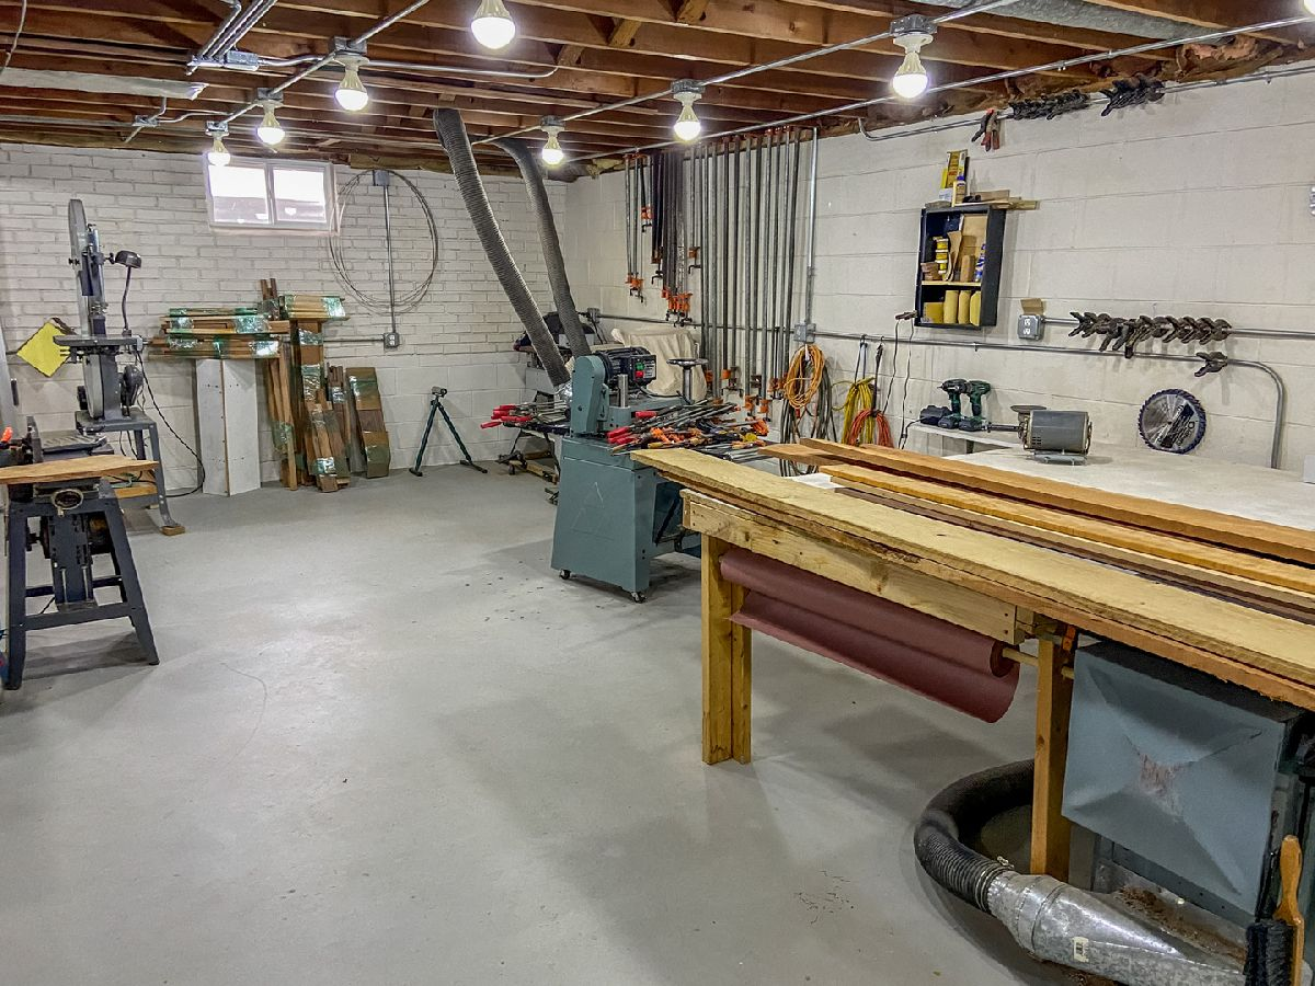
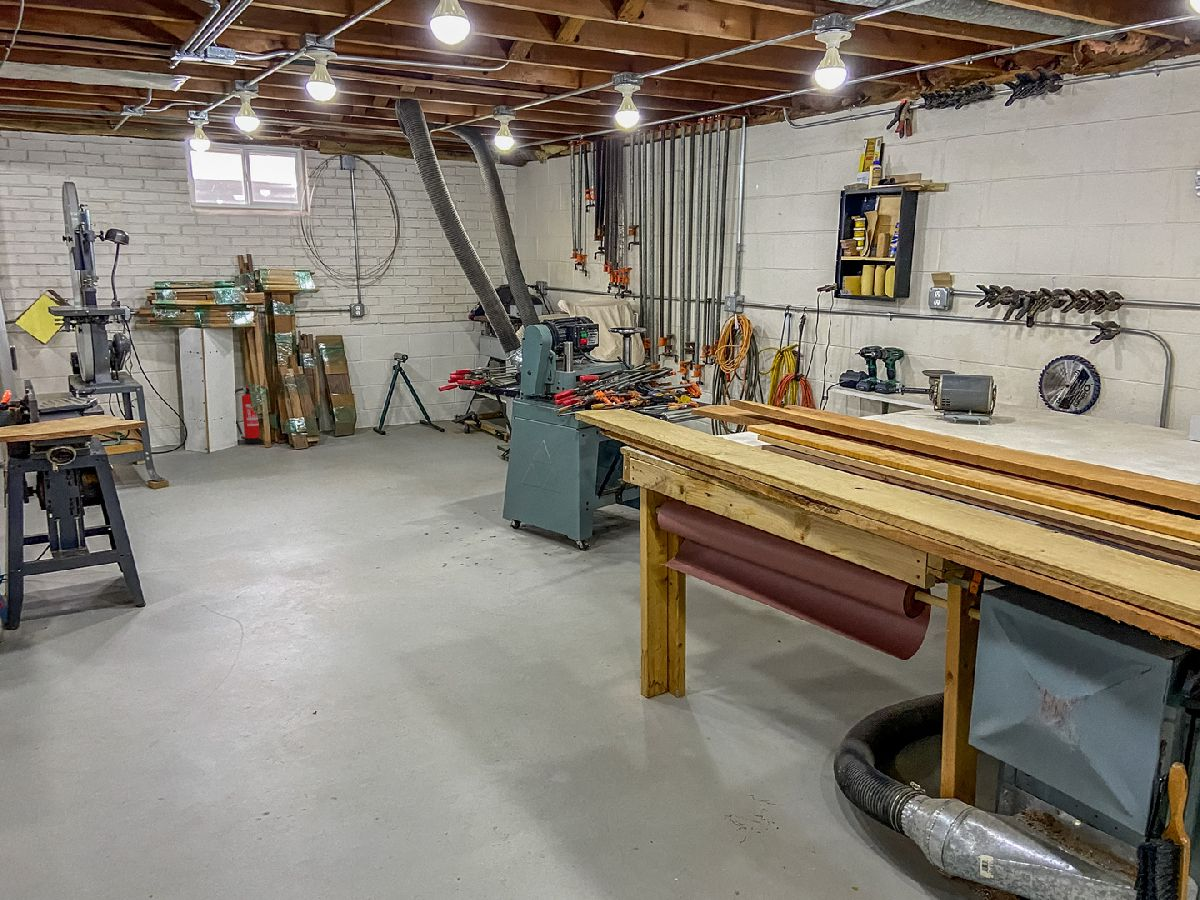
+ fire extinguisher [234,384,264,445]
